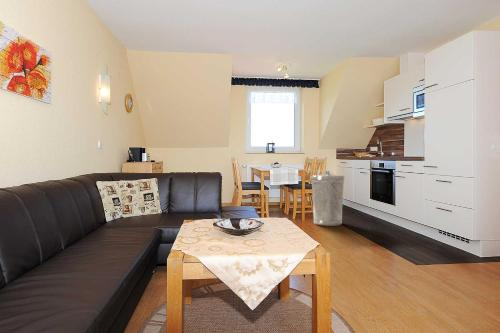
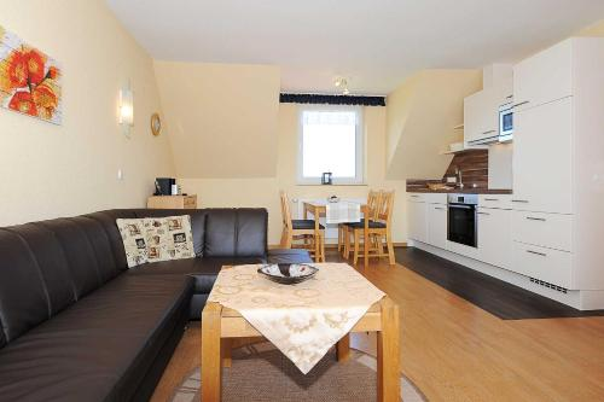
- trash can [310,170,345,227]
